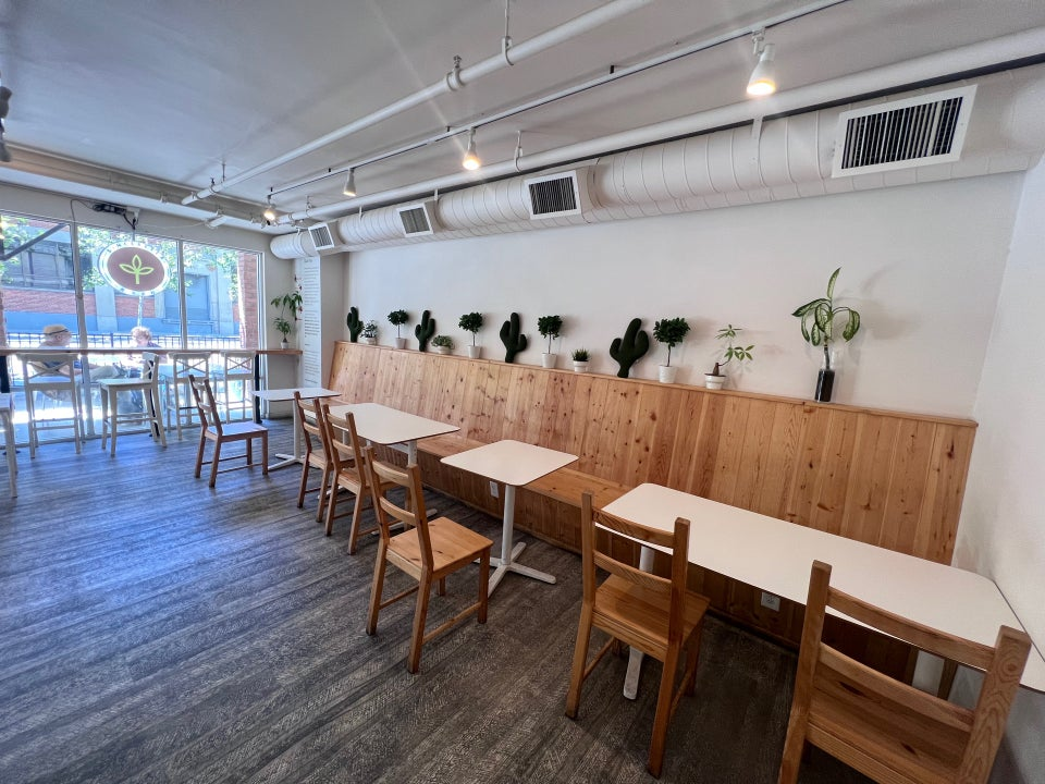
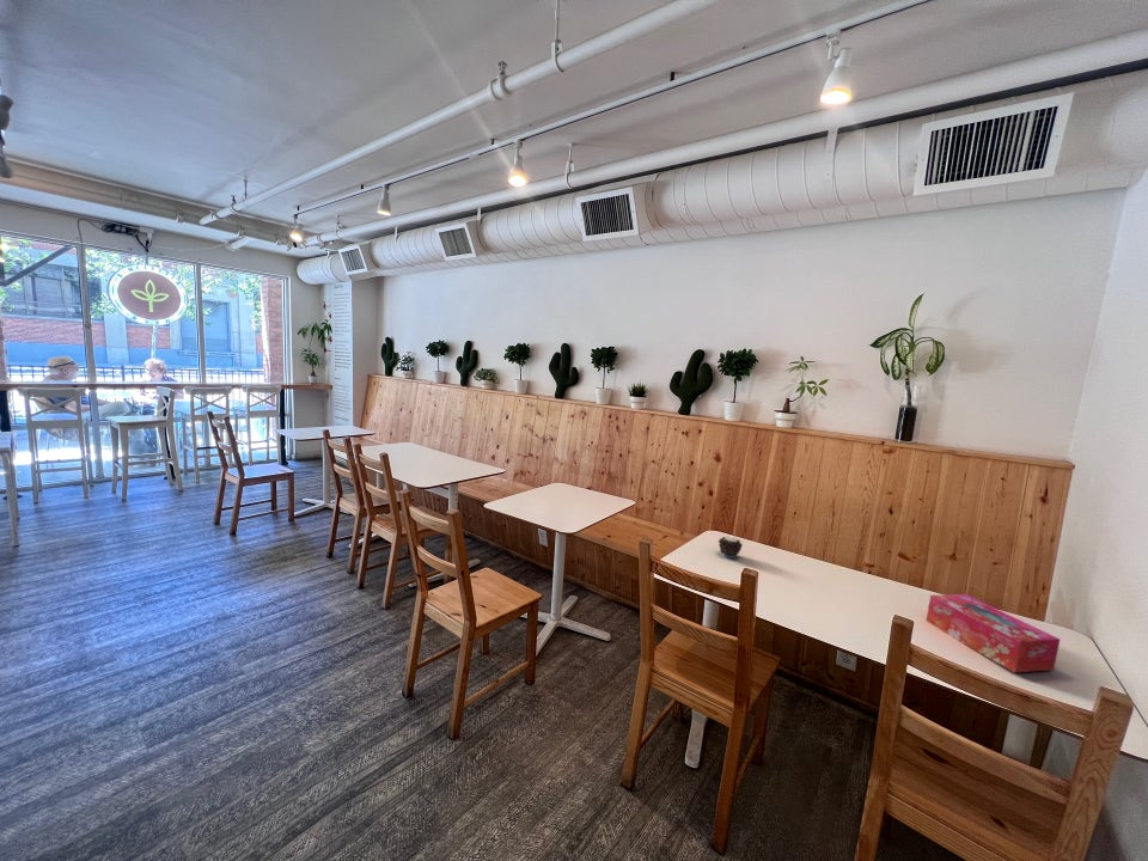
+ candle [718,535,744,558]
+ tissue box [926,593,1062,673]
